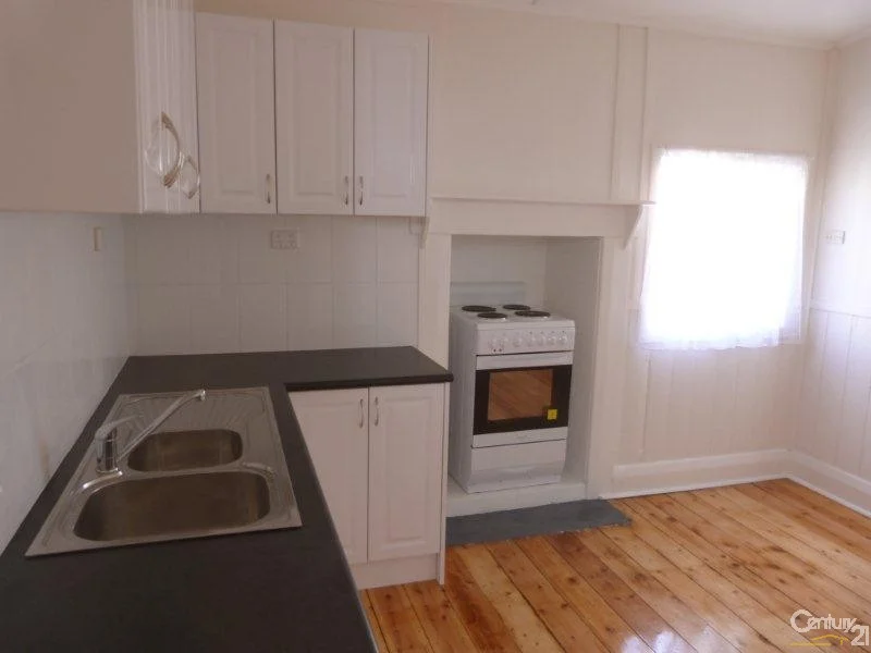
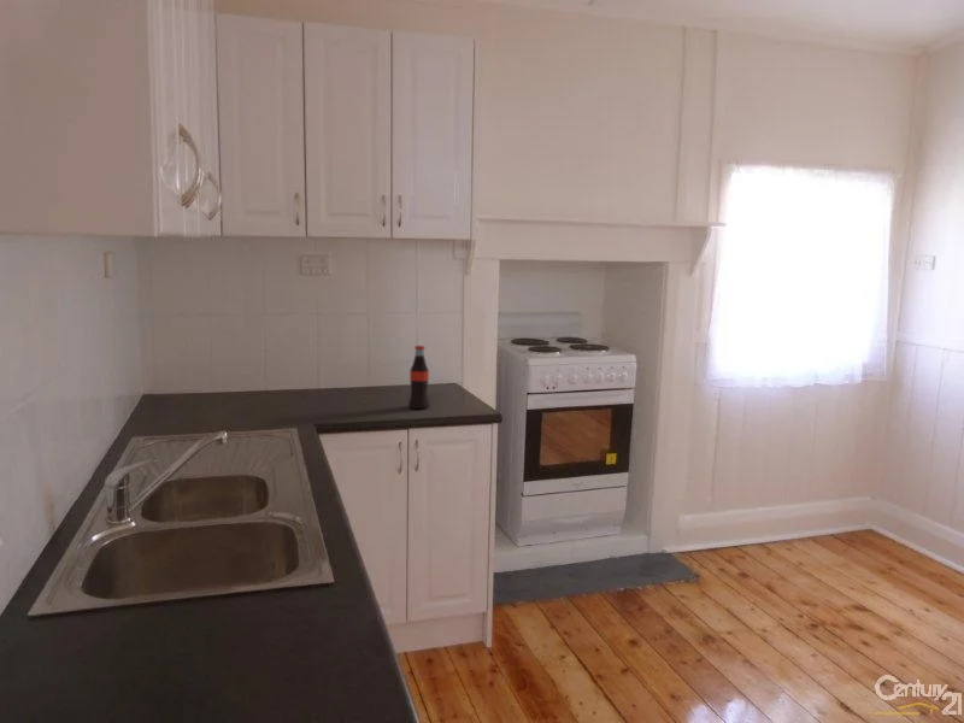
+ bottle [407,345,430,410]
